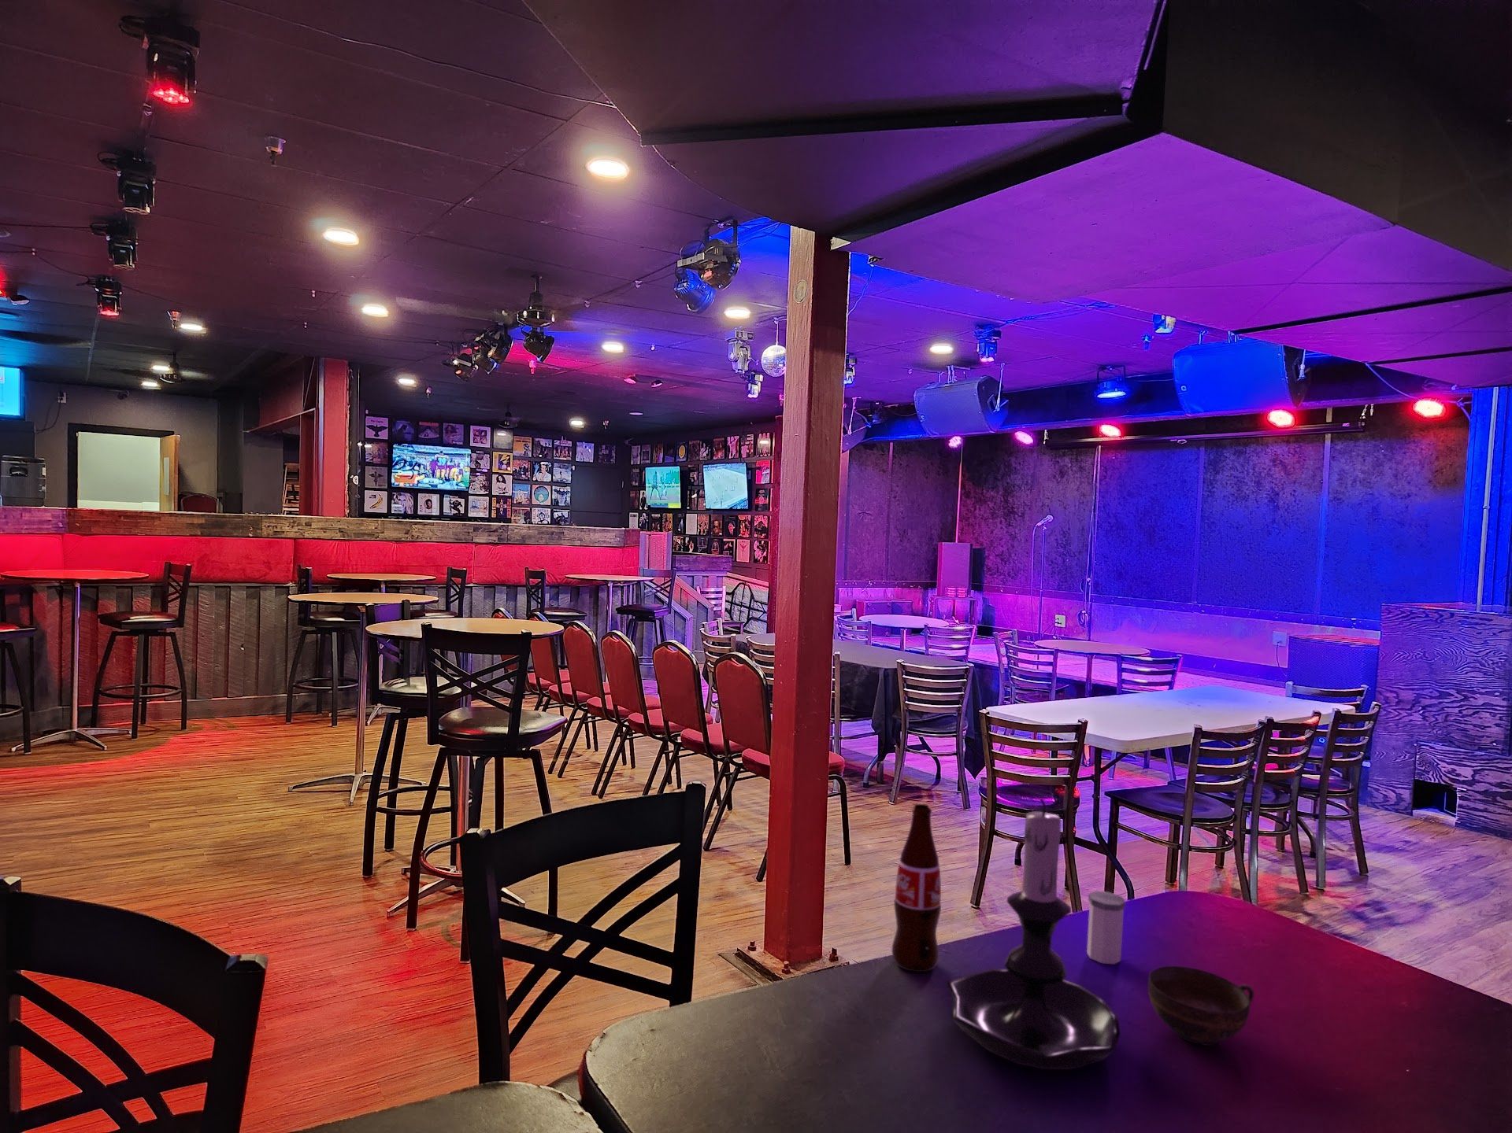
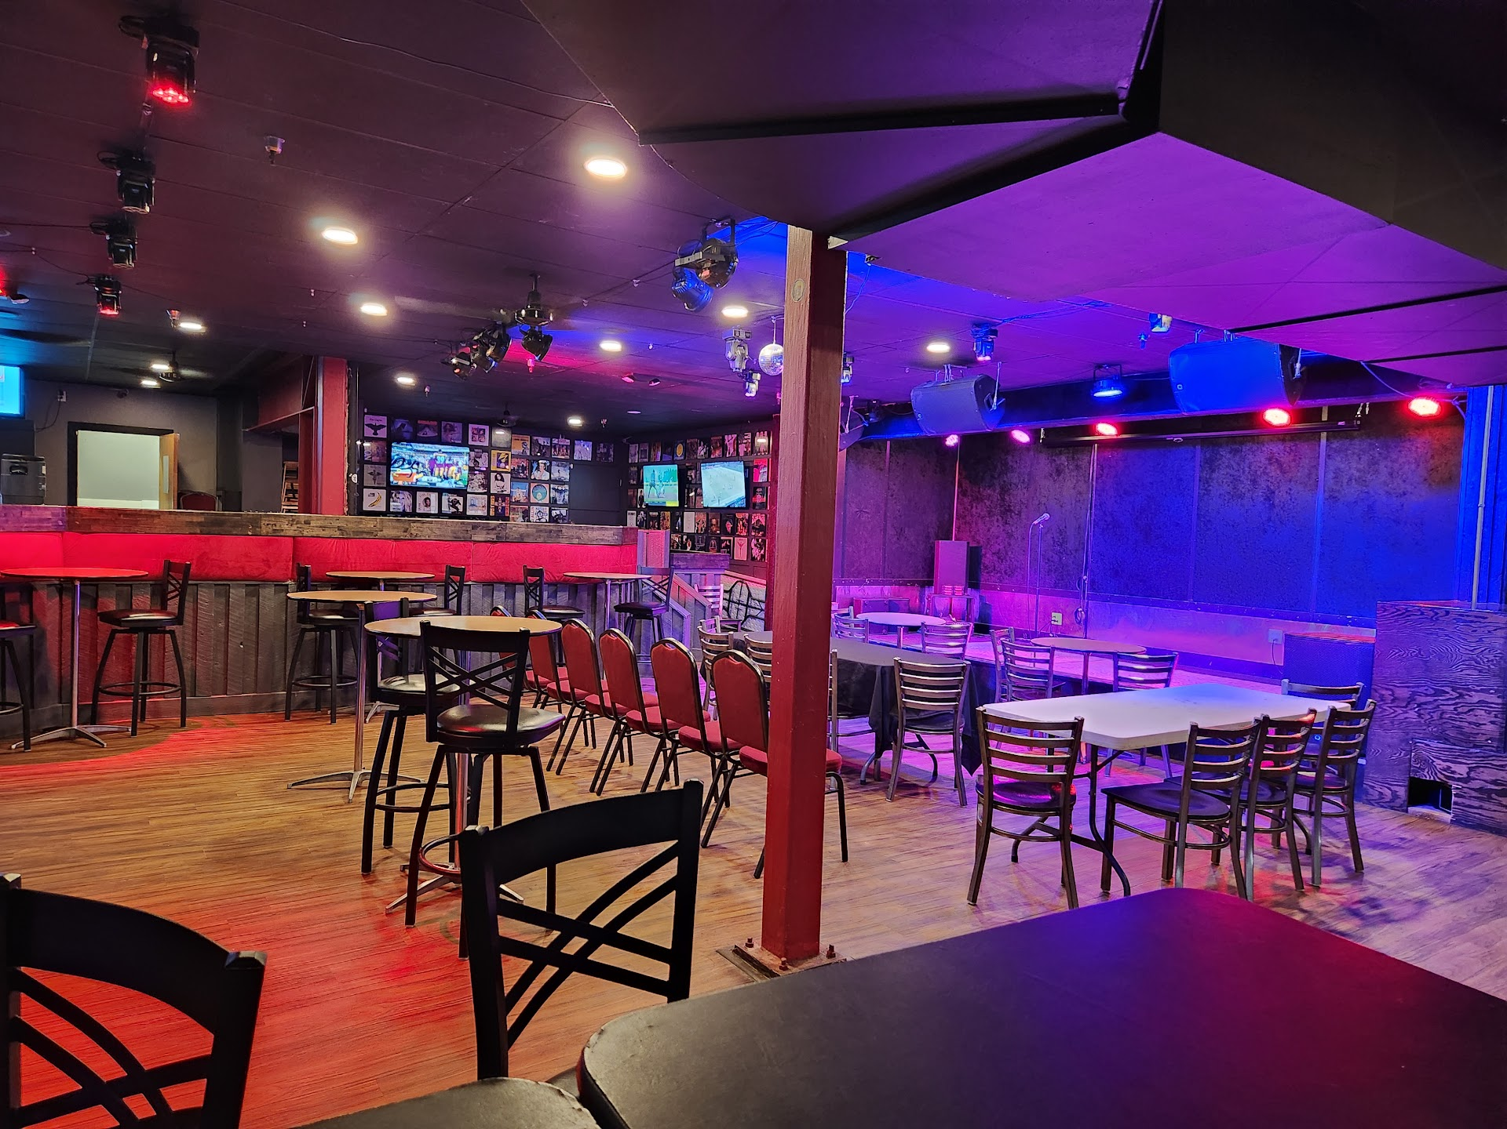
- candle holder [945,797,1120,1070]
- cup [1148,965,1255,1046]
- salt shaker [1086,890,1127,965]
- bottle [891,803,942,972]
